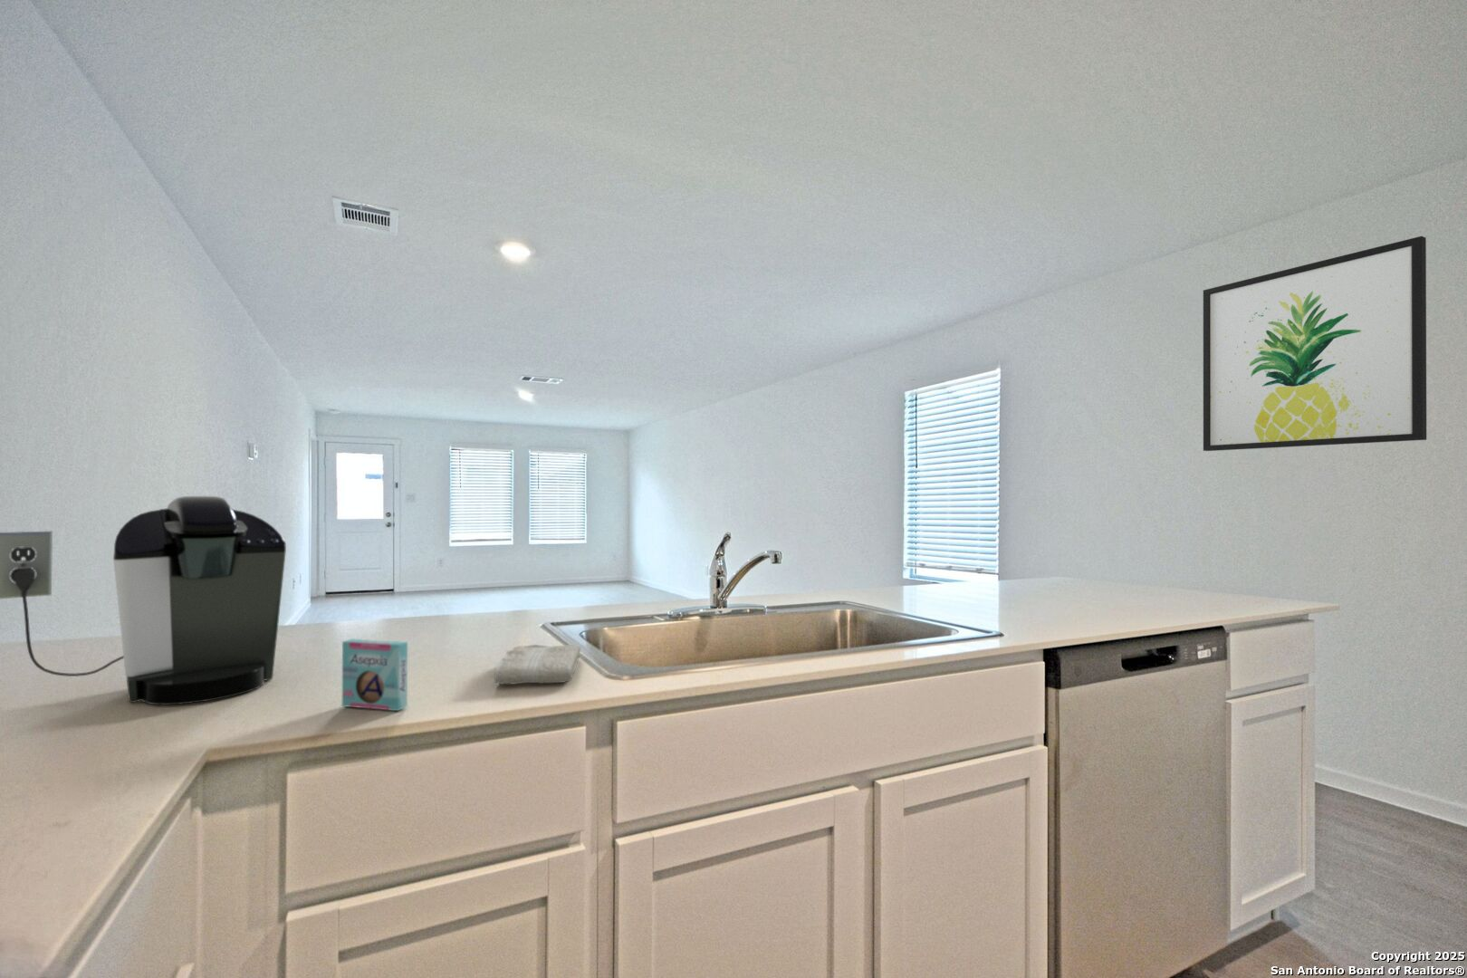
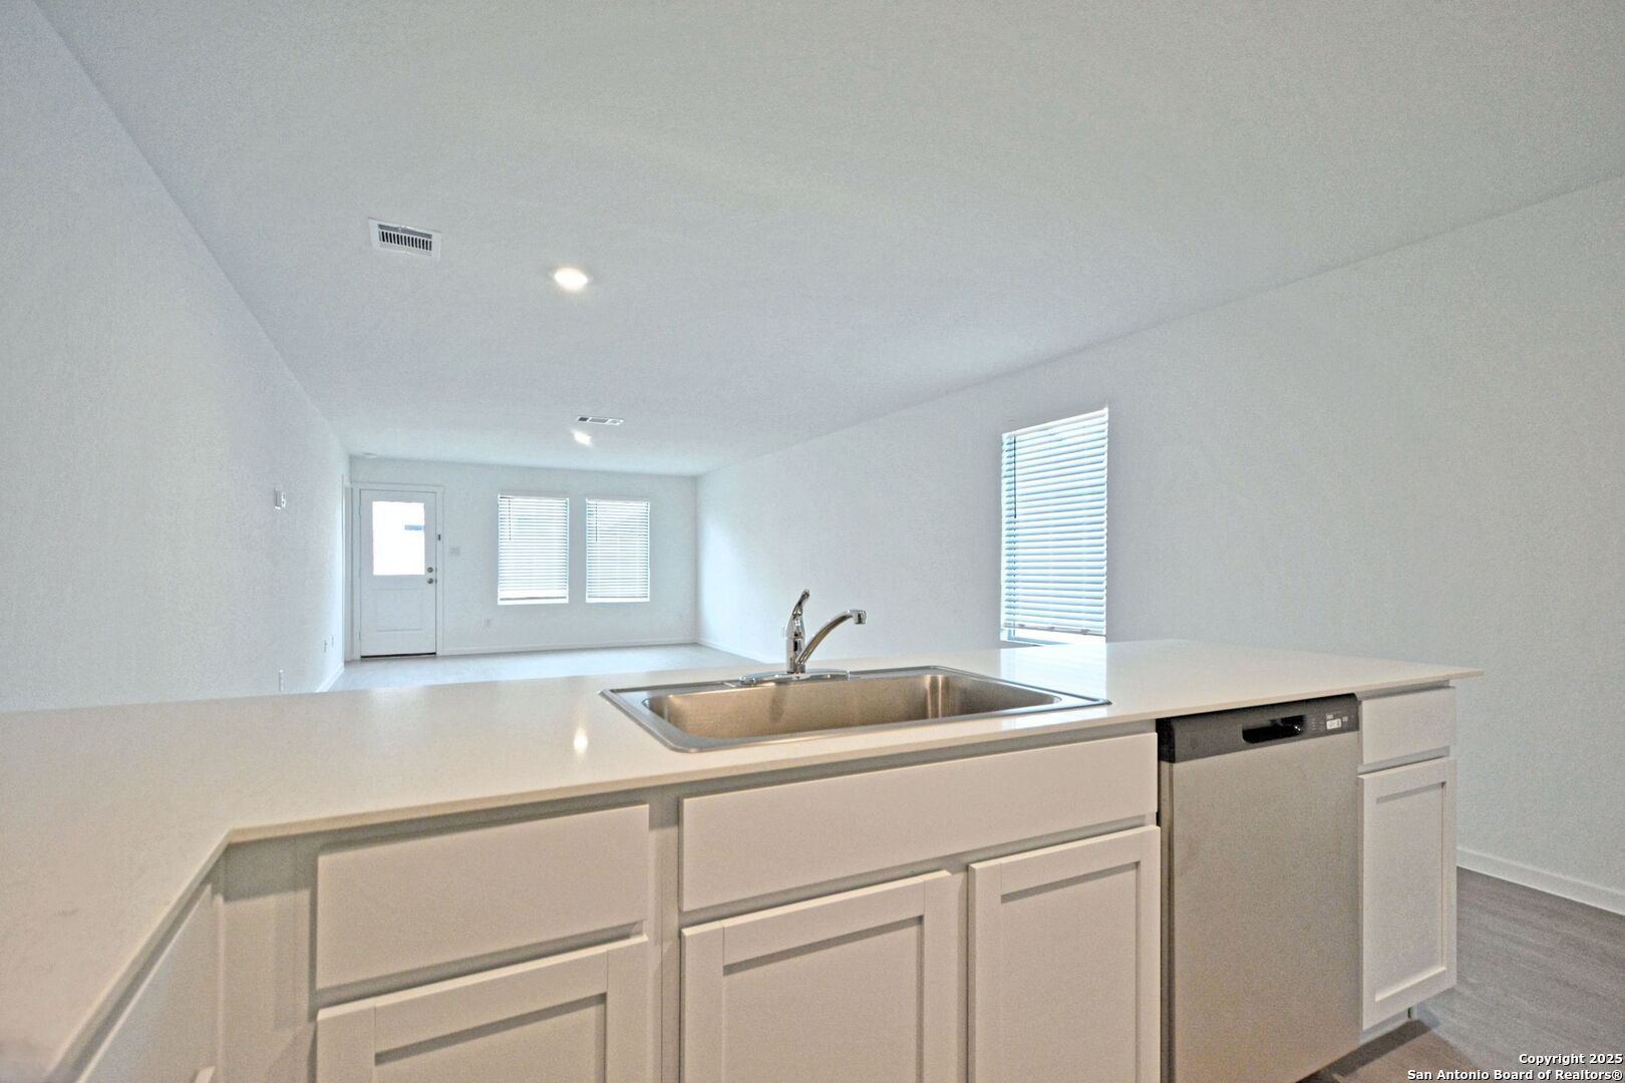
- wall art [1203,236,1427,452]
- washcloth [493,644,582,685]
- coffee maker [0,496,287,705]
- cosmetic container [342,637,408,712]
